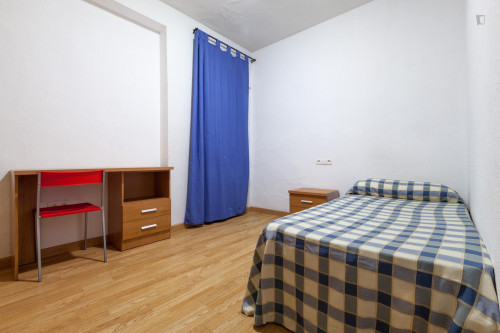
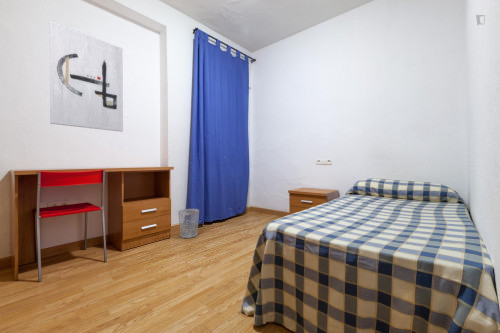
+ wastebasket [177,208,200,239]
+ wall art [49,20,124,133]
